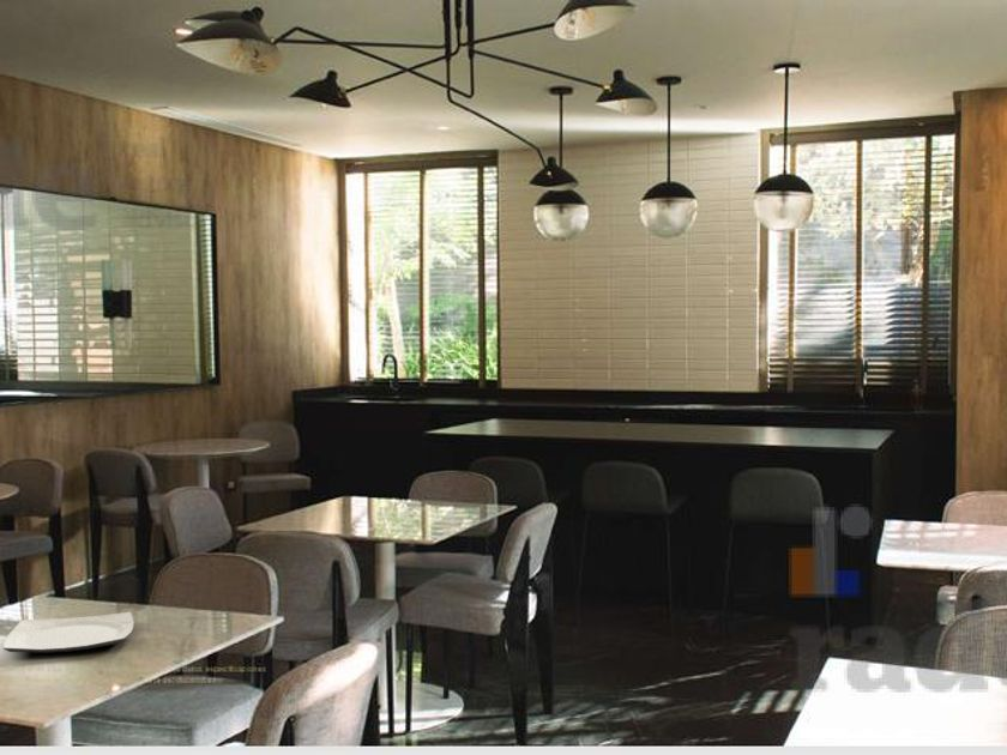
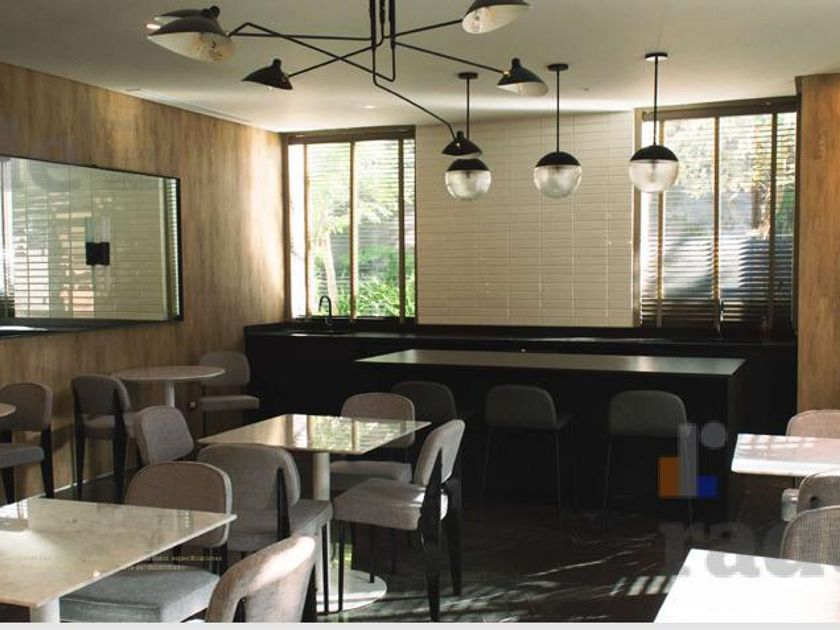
- plate [2,611,135,654]
